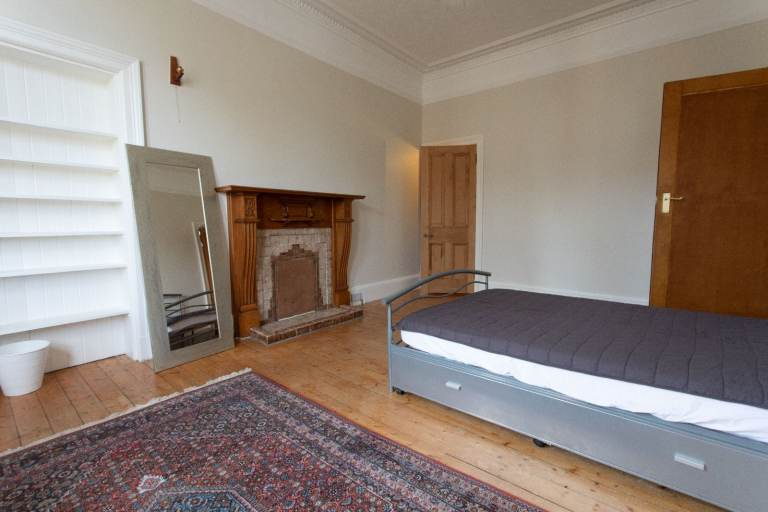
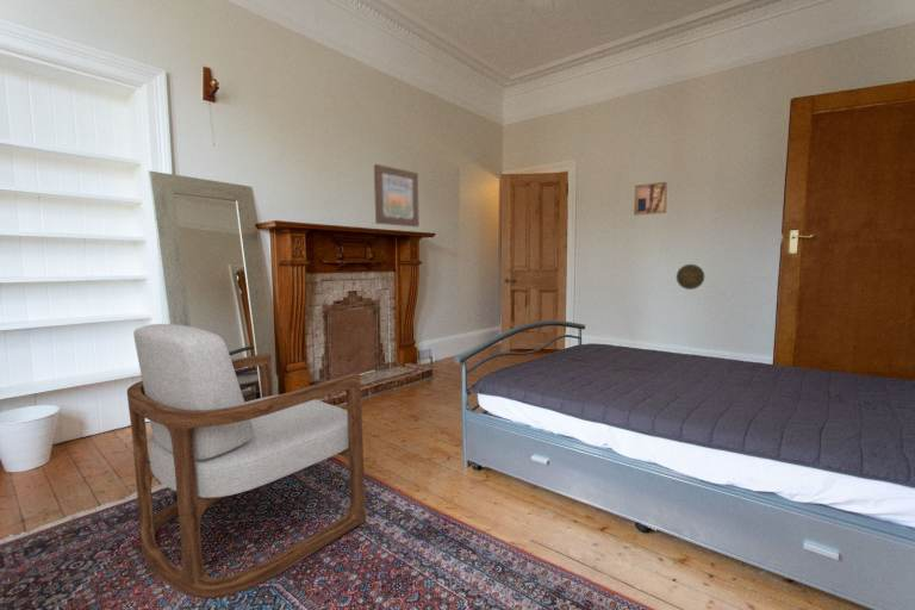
+ decorative plate [676,263,705,291]
+ armchair [126,323,367,599]
+ wall art [633,181,668,217]
+ wall art [373,163,421,228]
